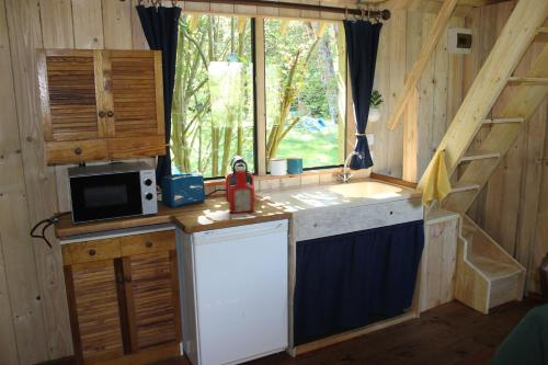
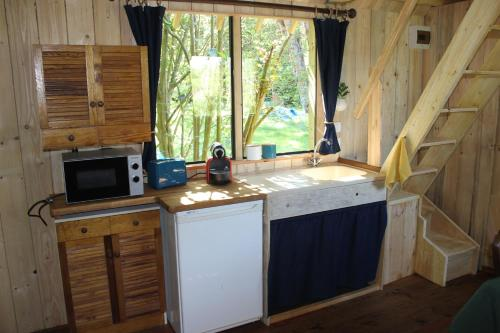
- soap bottle [227,166,255,214]
